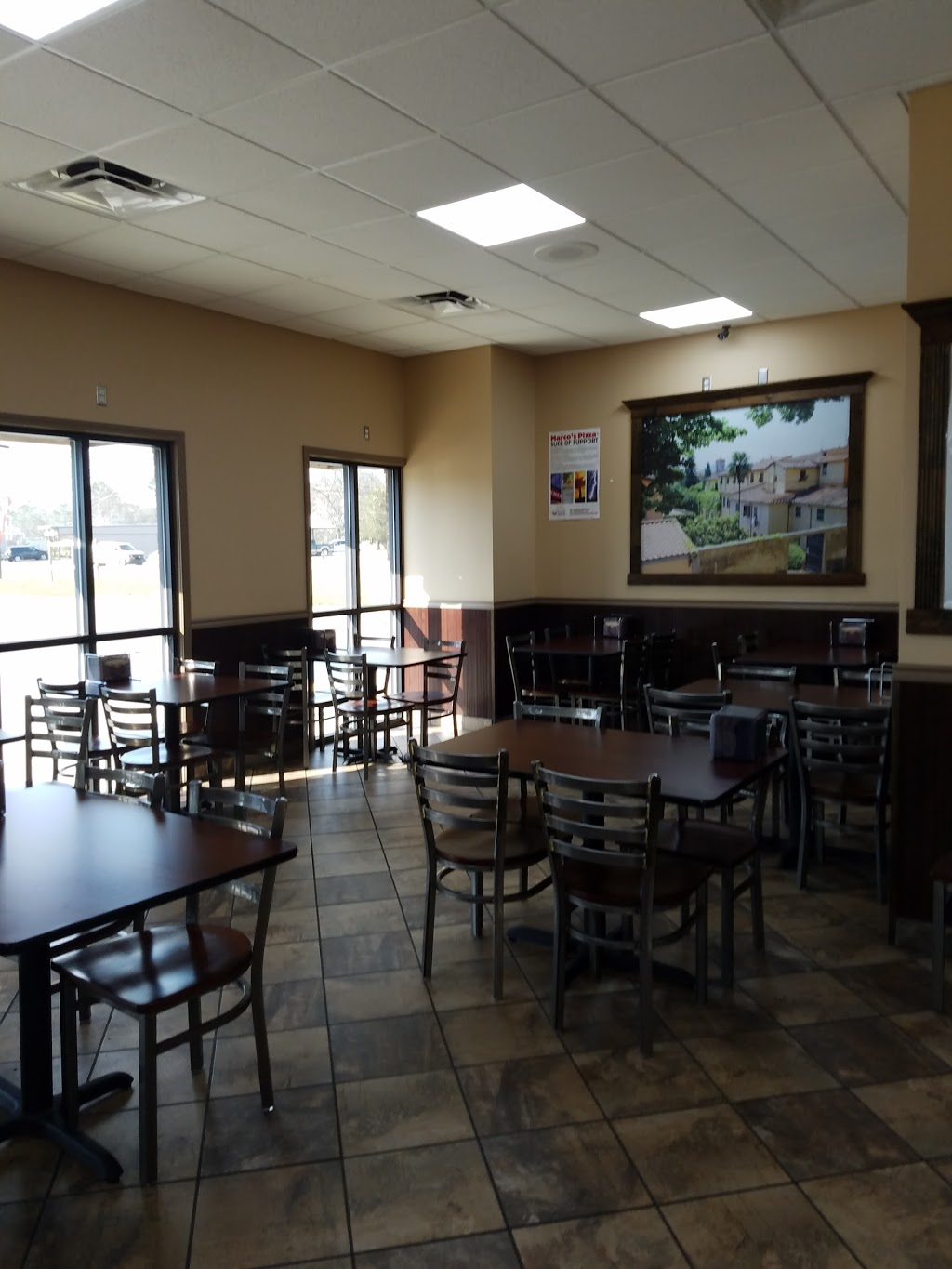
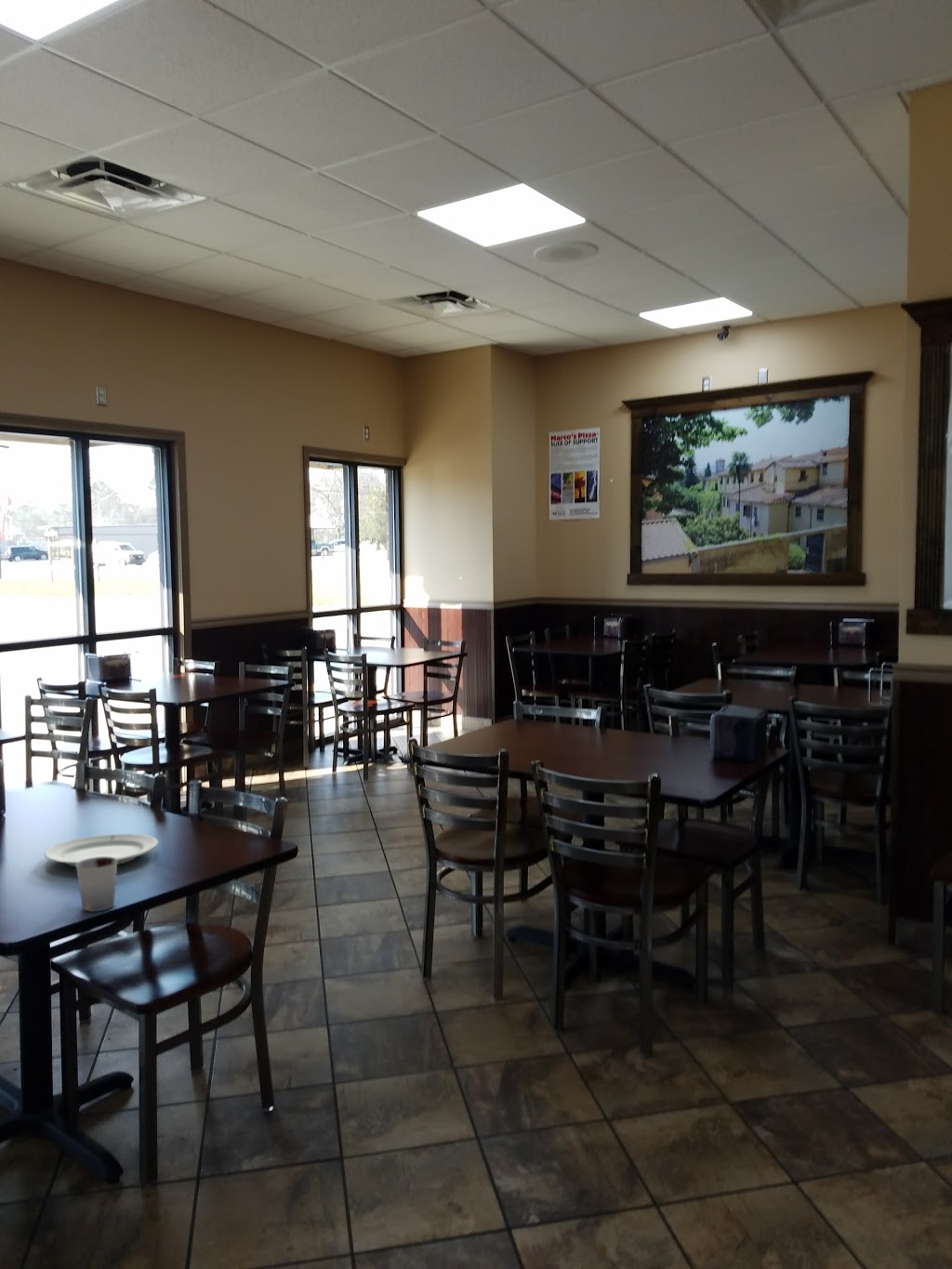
+ chinaware [44,833,159,868]
+ cup [75,857,118,912]
